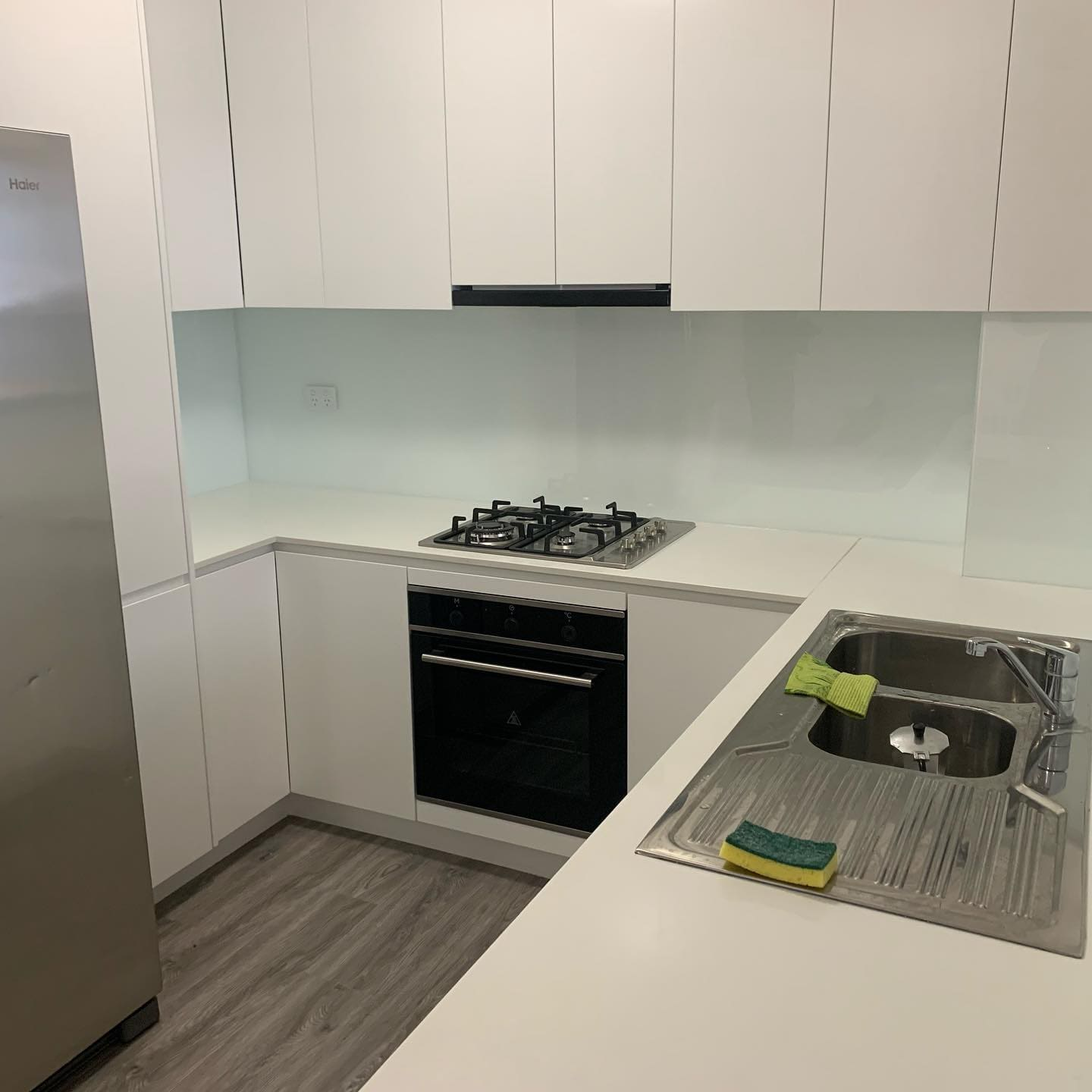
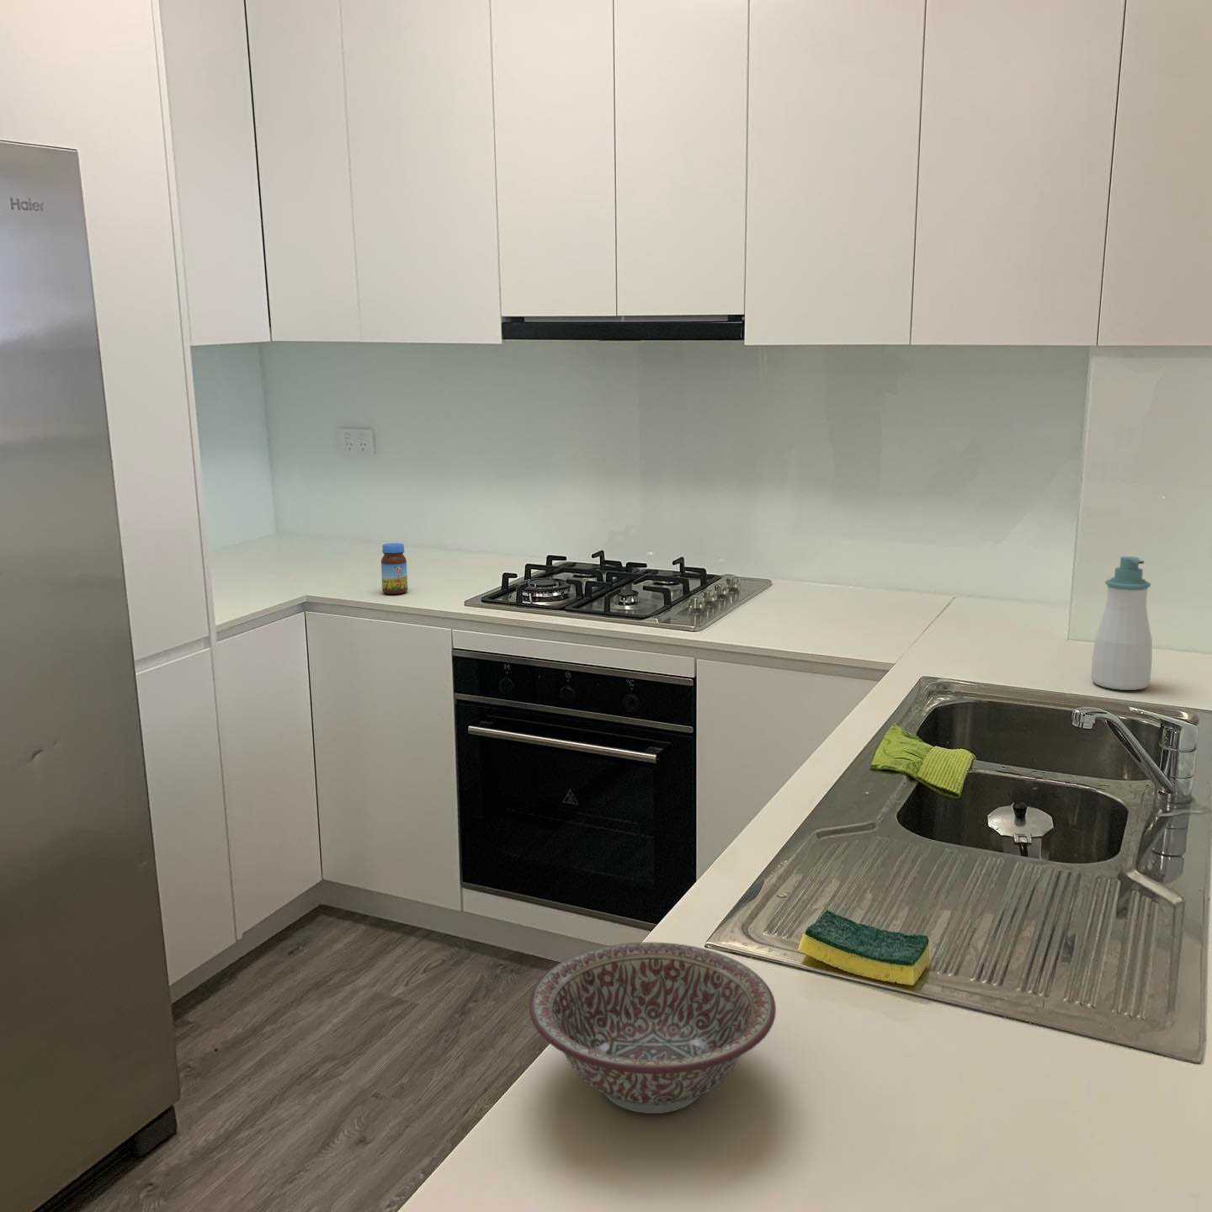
+ soap bottle [1090,555,1153,691]
+ decorative bowl [527,941,777,1114]
+ jar [381,542,408,595]
